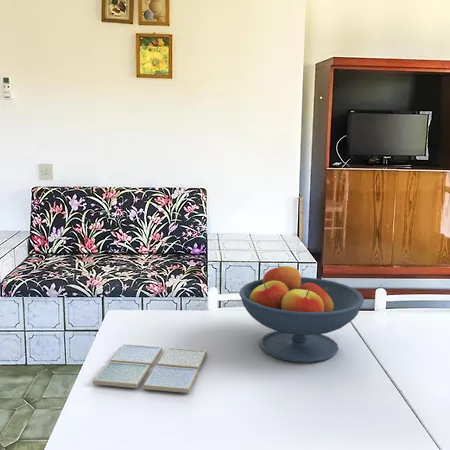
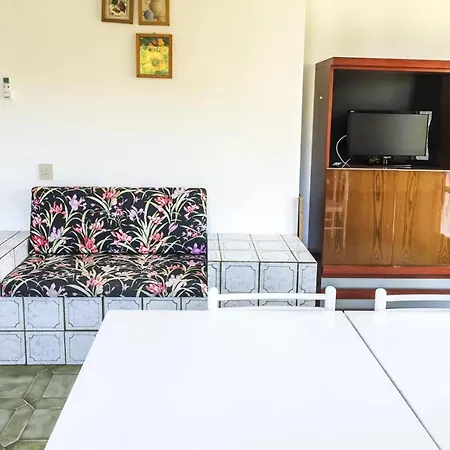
- drink coaster [92,343,208,394]
- fruit bowl [238,262,365,363]
